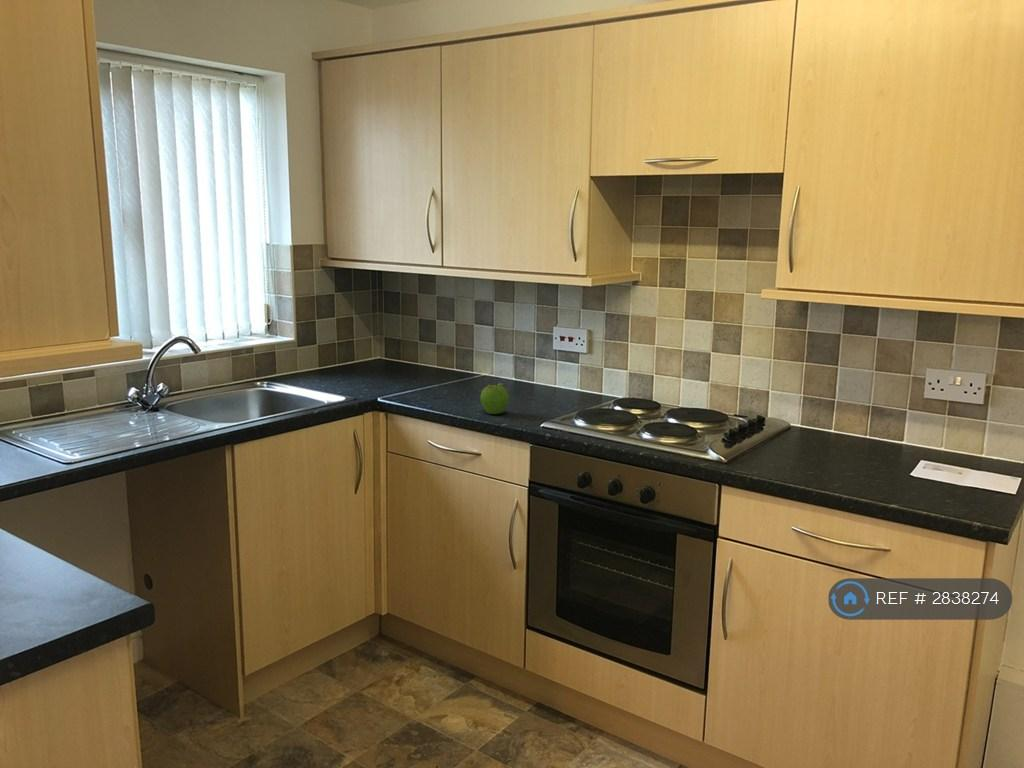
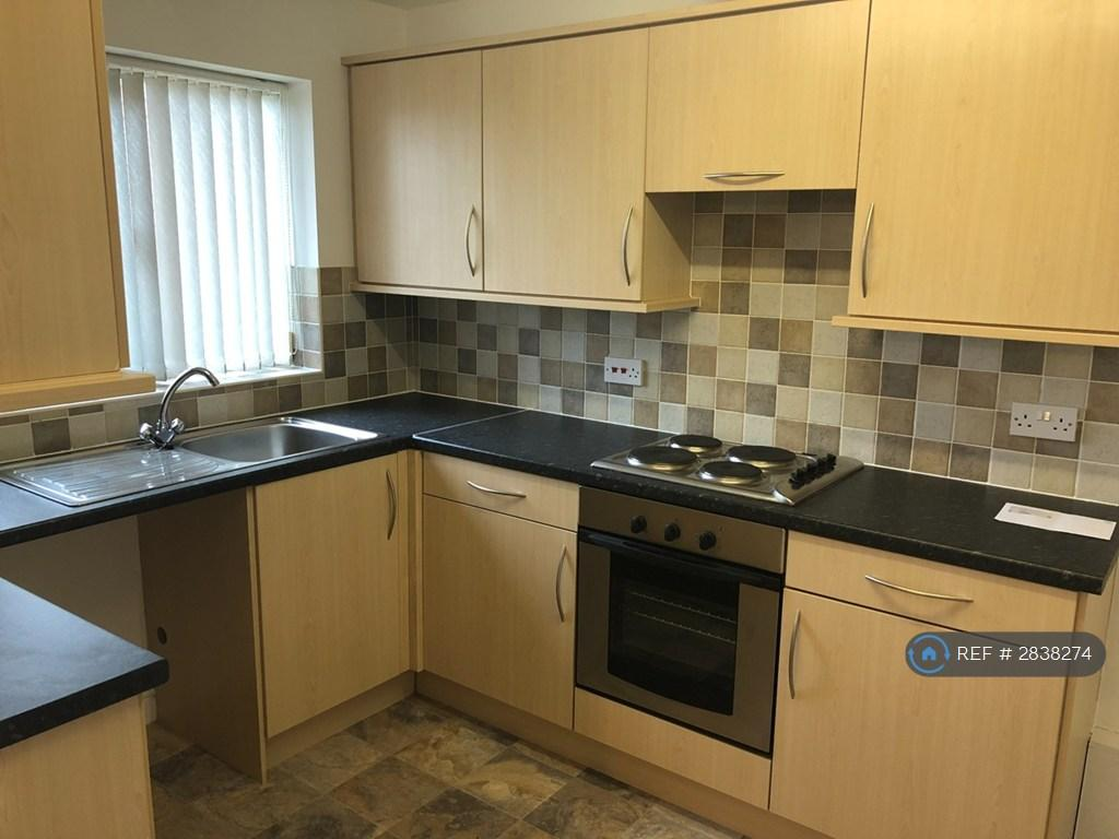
- fruit [479,381,510,415]
